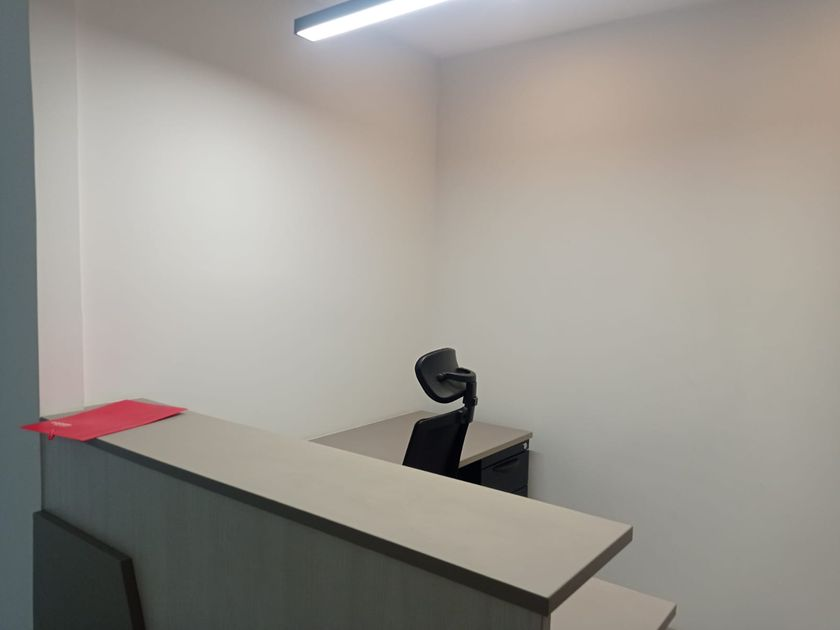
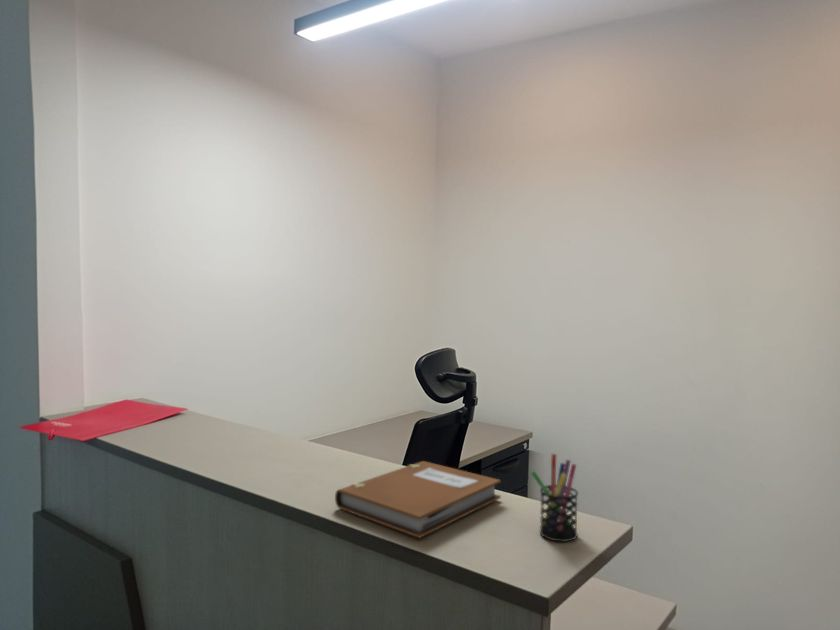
+ notebook [334,460,502,539]
+ pen holder [530,453,579,543]
